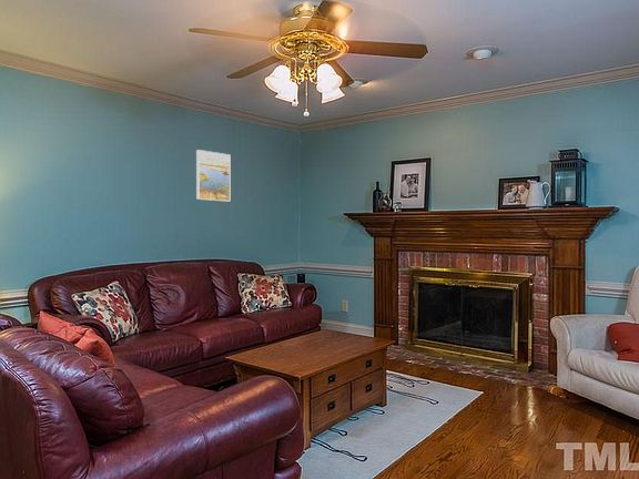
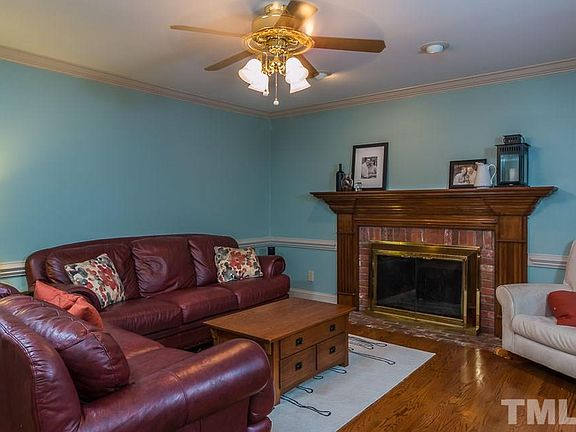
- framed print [195,149,231,202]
